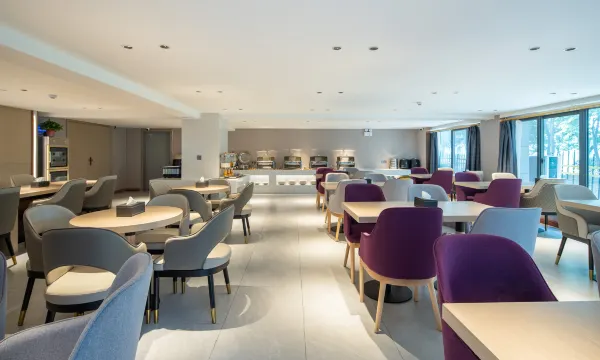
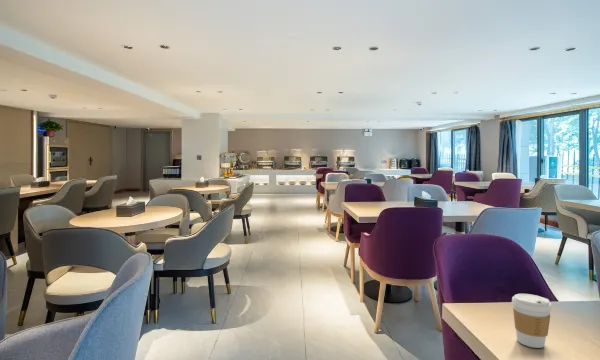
+ coffee cup [511,293,553,349]
